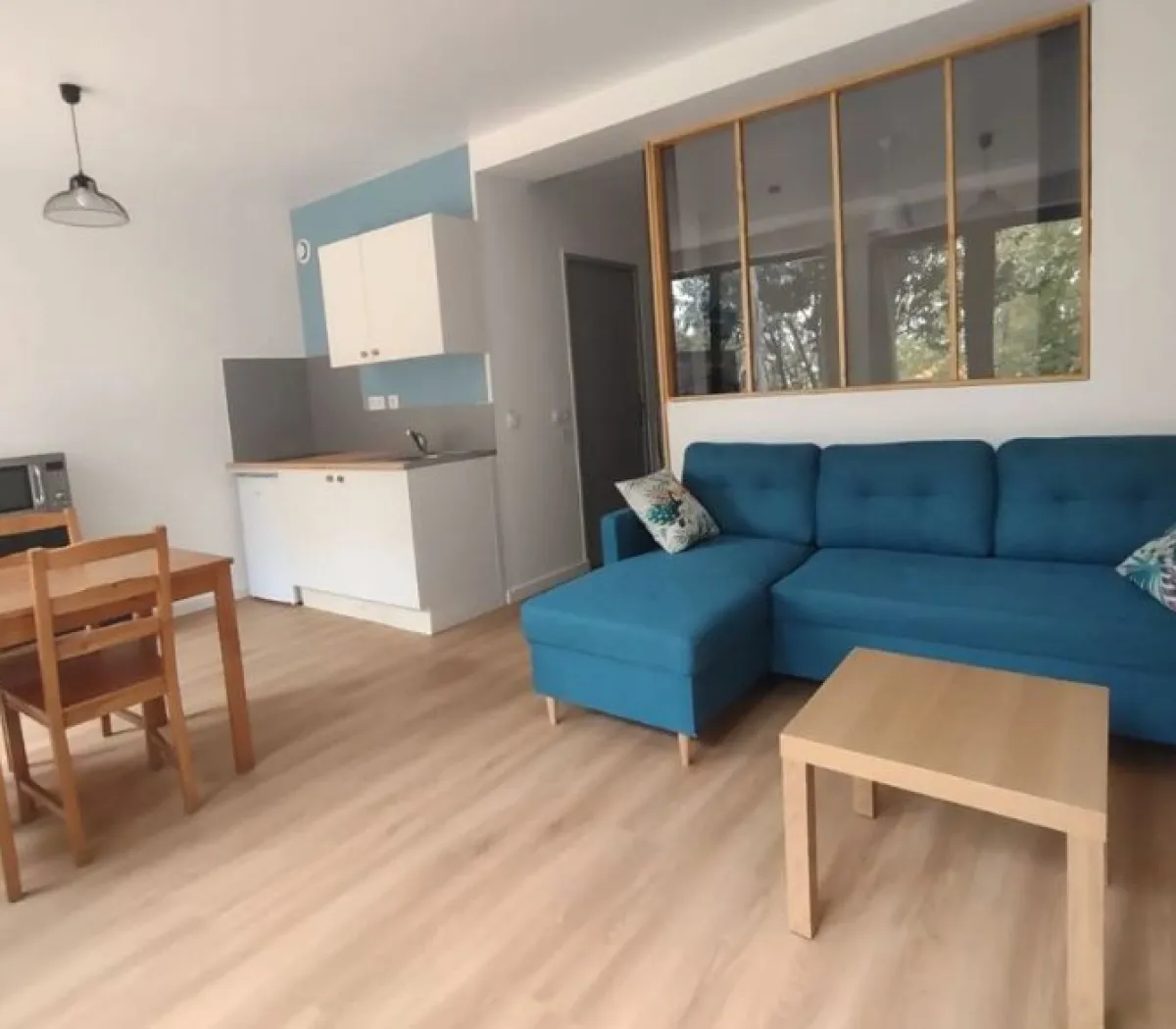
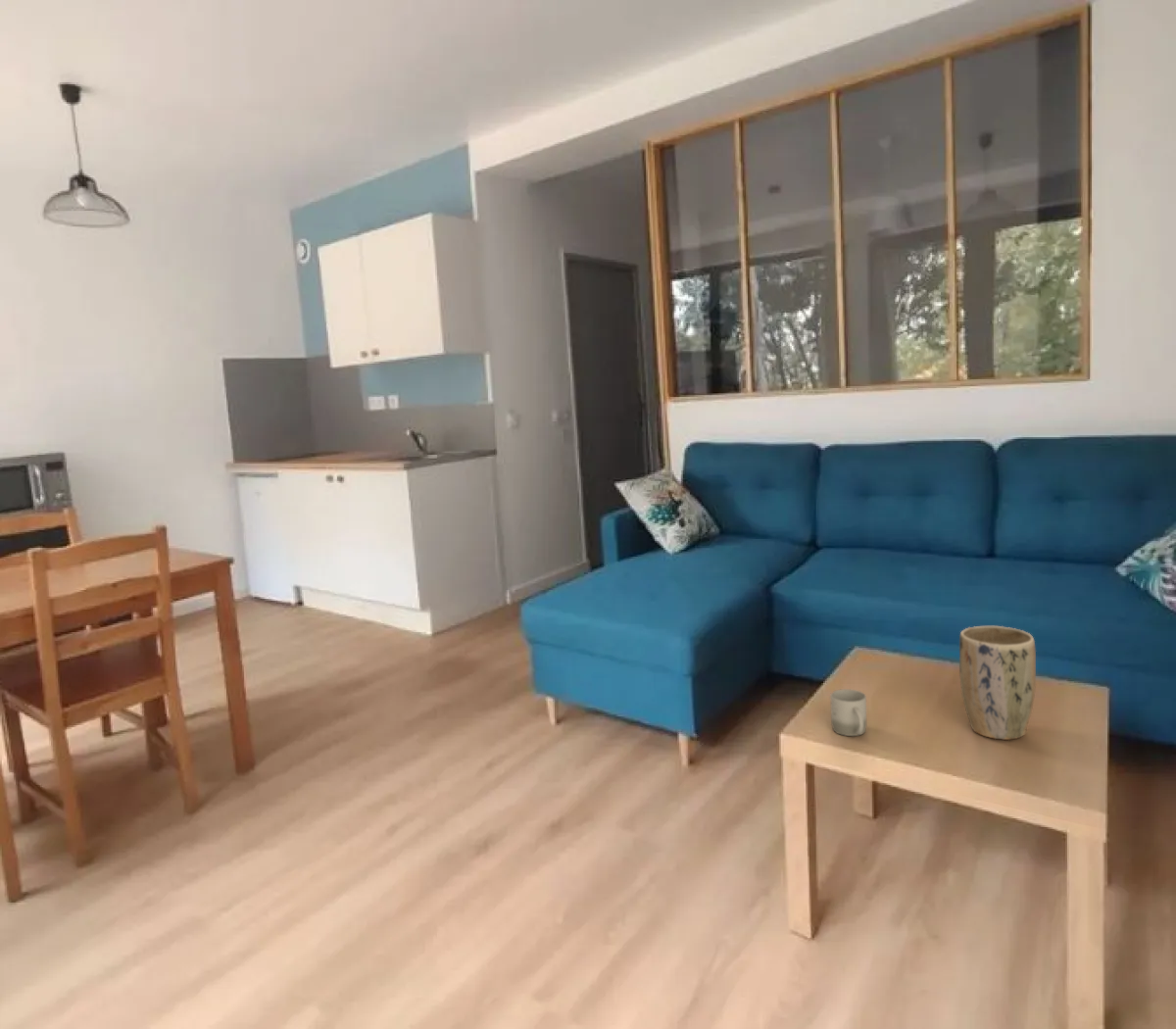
+ plant pot [958,625,1037,741]
+ cup [829,688,867,737]
